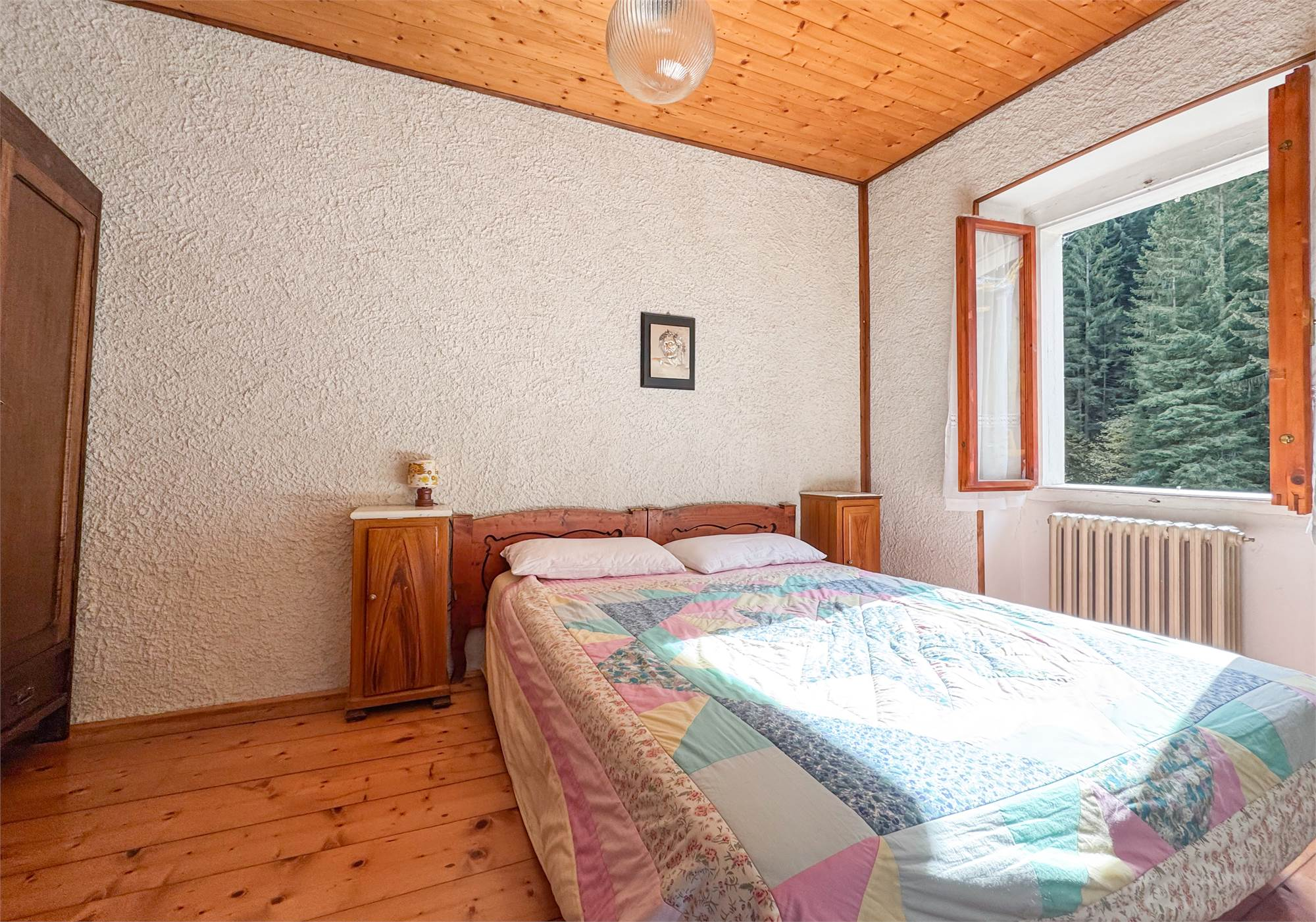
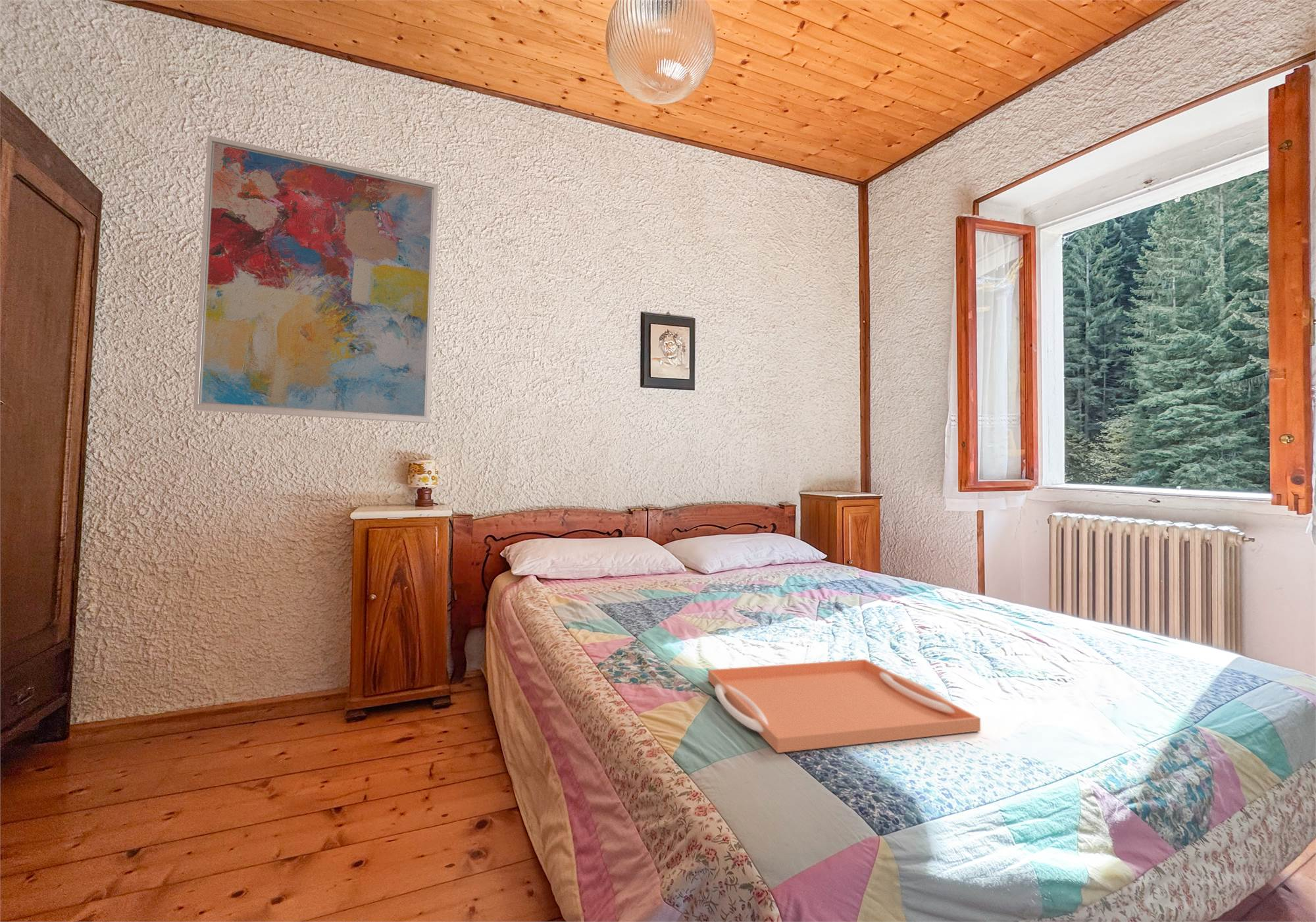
+ wall art [193,135,439,424]
+ serving tray [707,659,981,754]
